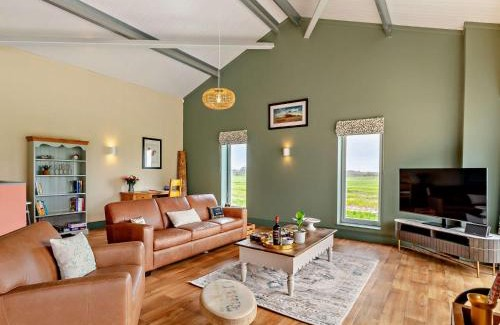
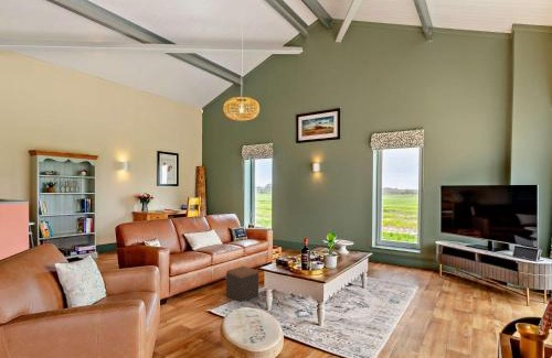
+ footstool [225,265,259,303]
